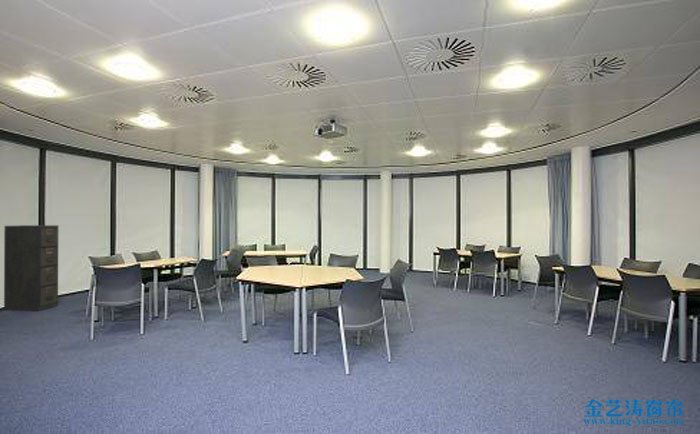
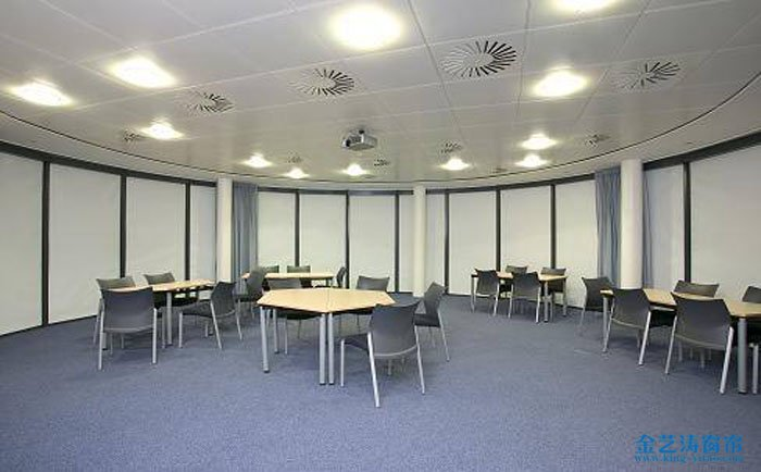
- filing cabinet [3,224,59,312]
